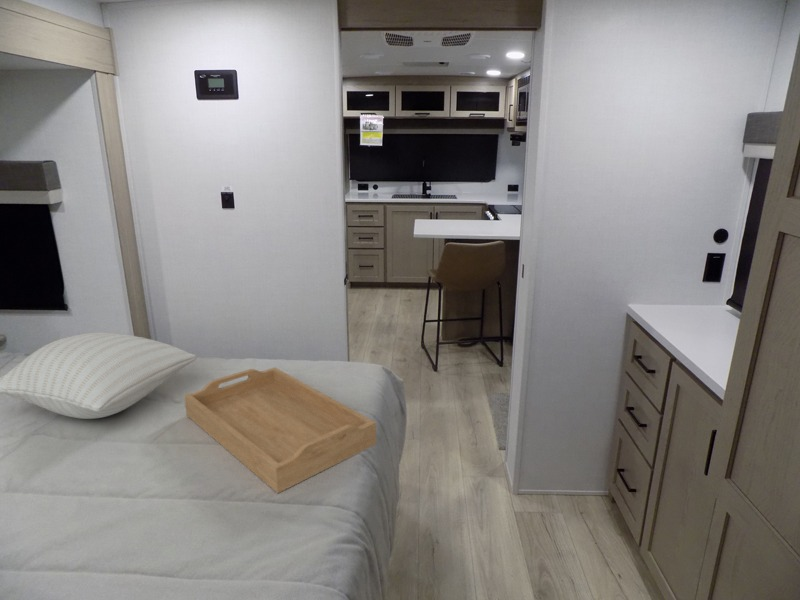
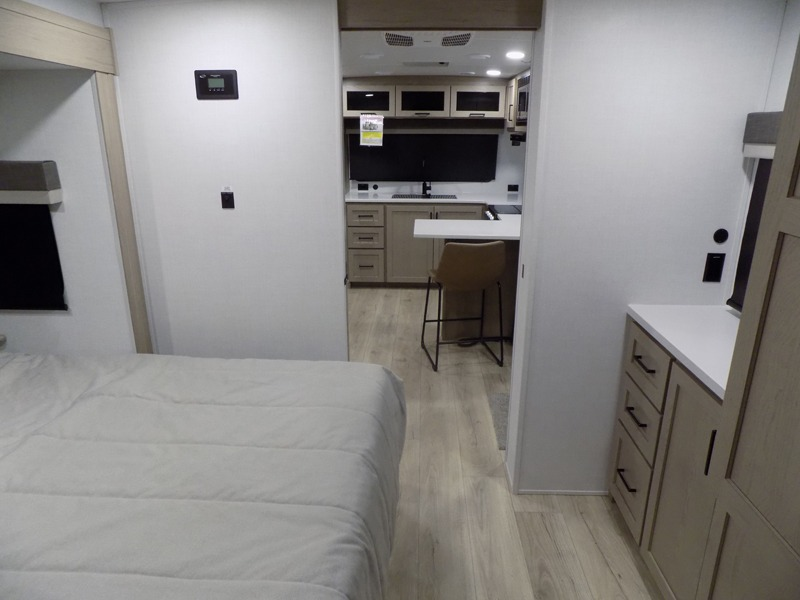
- serving tray [183,366,377,494]
- pillow [0,331,198,420]
